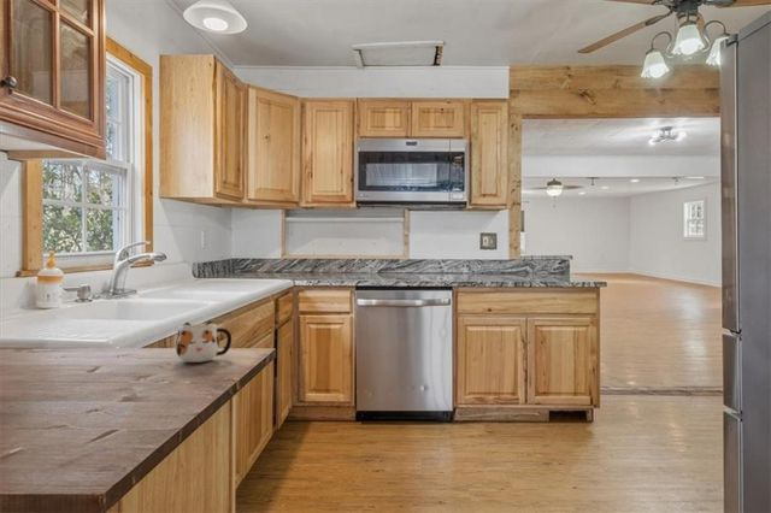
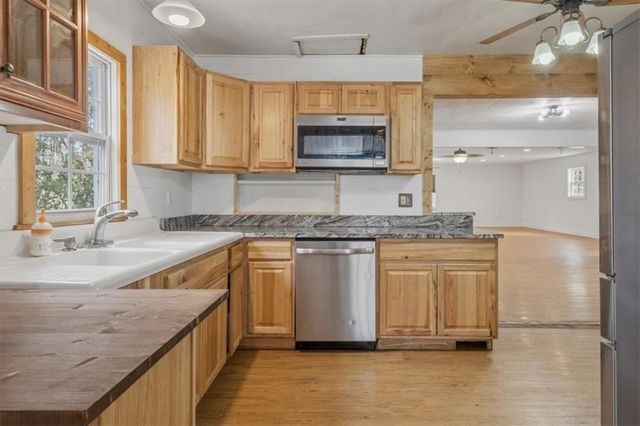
- mug [175,320,233,364]
